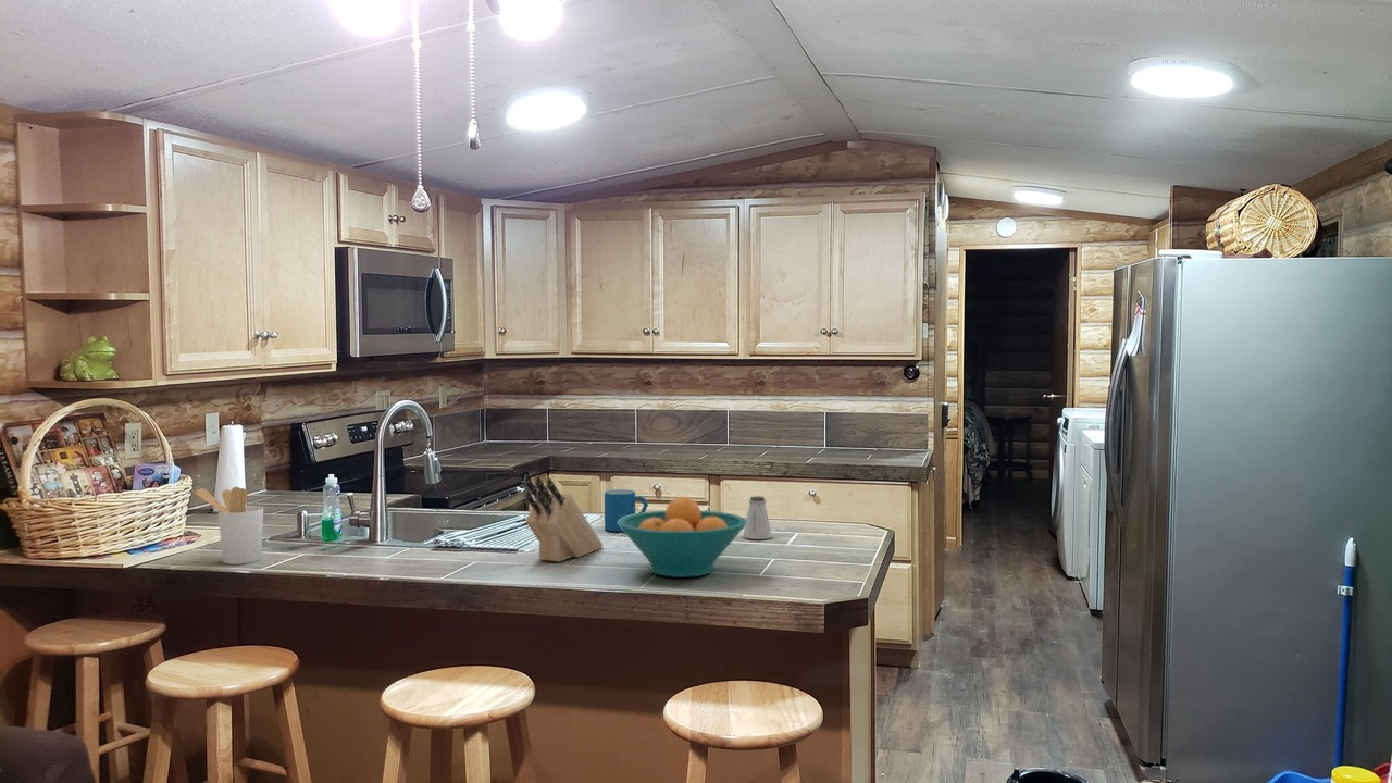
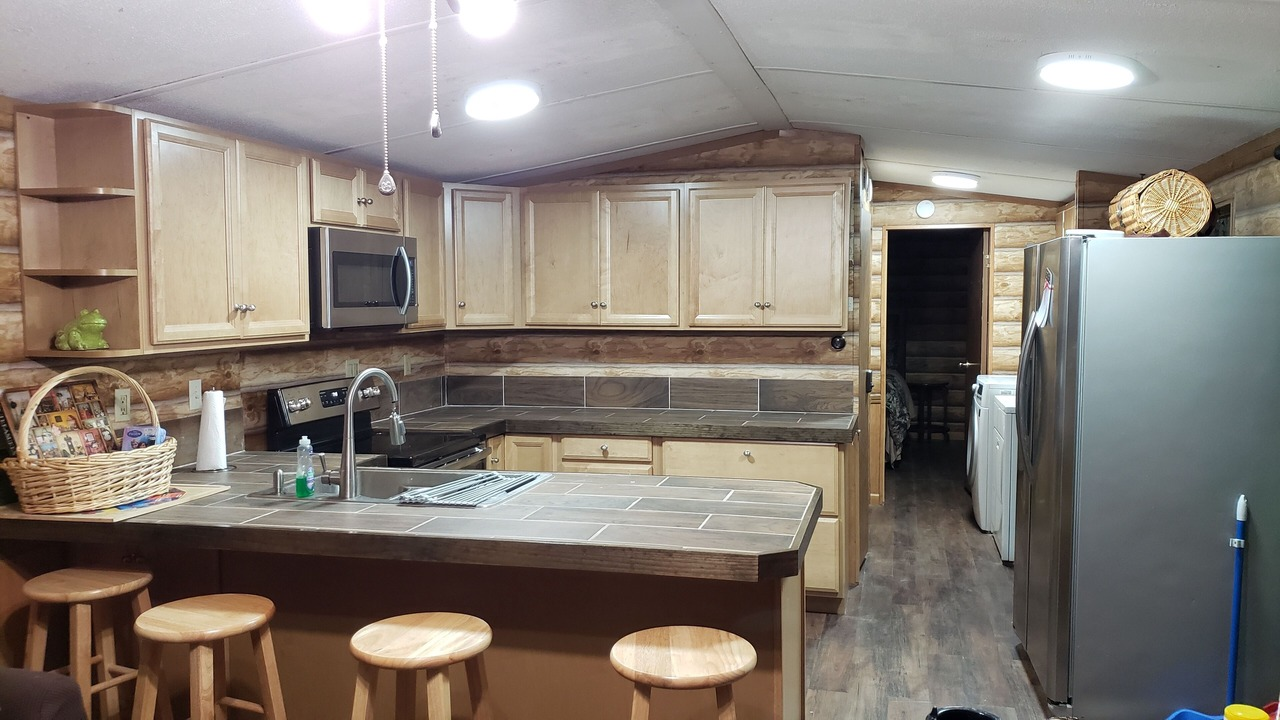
- utensil holder [192,486,264,566]
- mug [604,488,649,533]
- knife block [522,473,604,563]
- fruit bowl [618,496,747,579]
- saltshaker [743,495,772,540]
